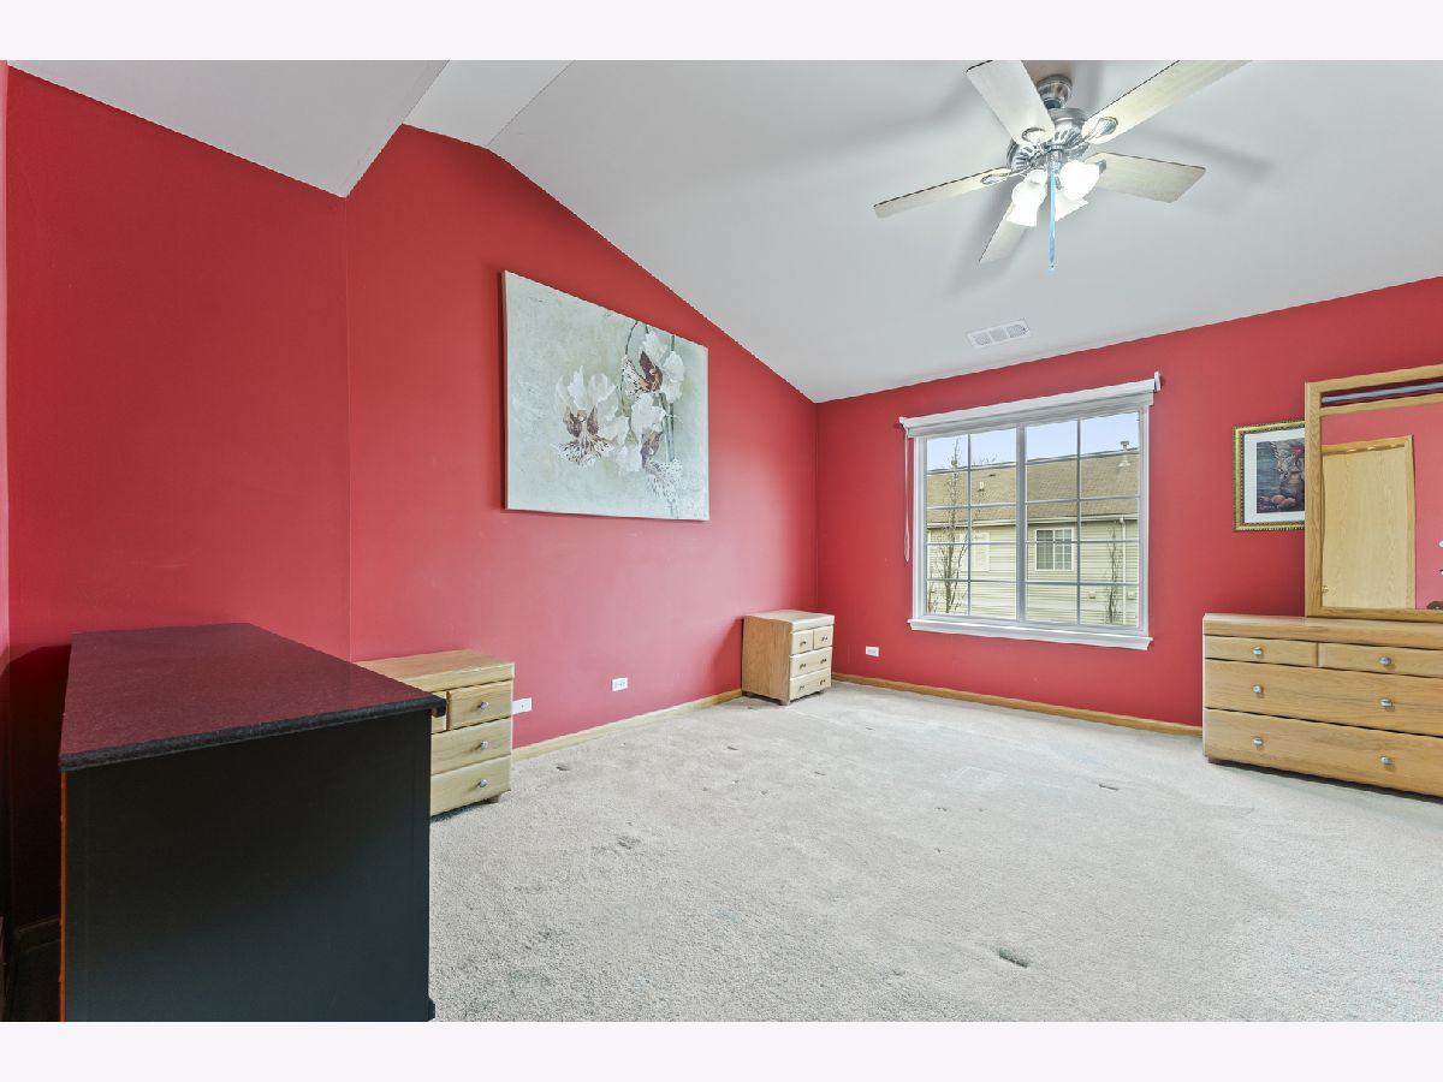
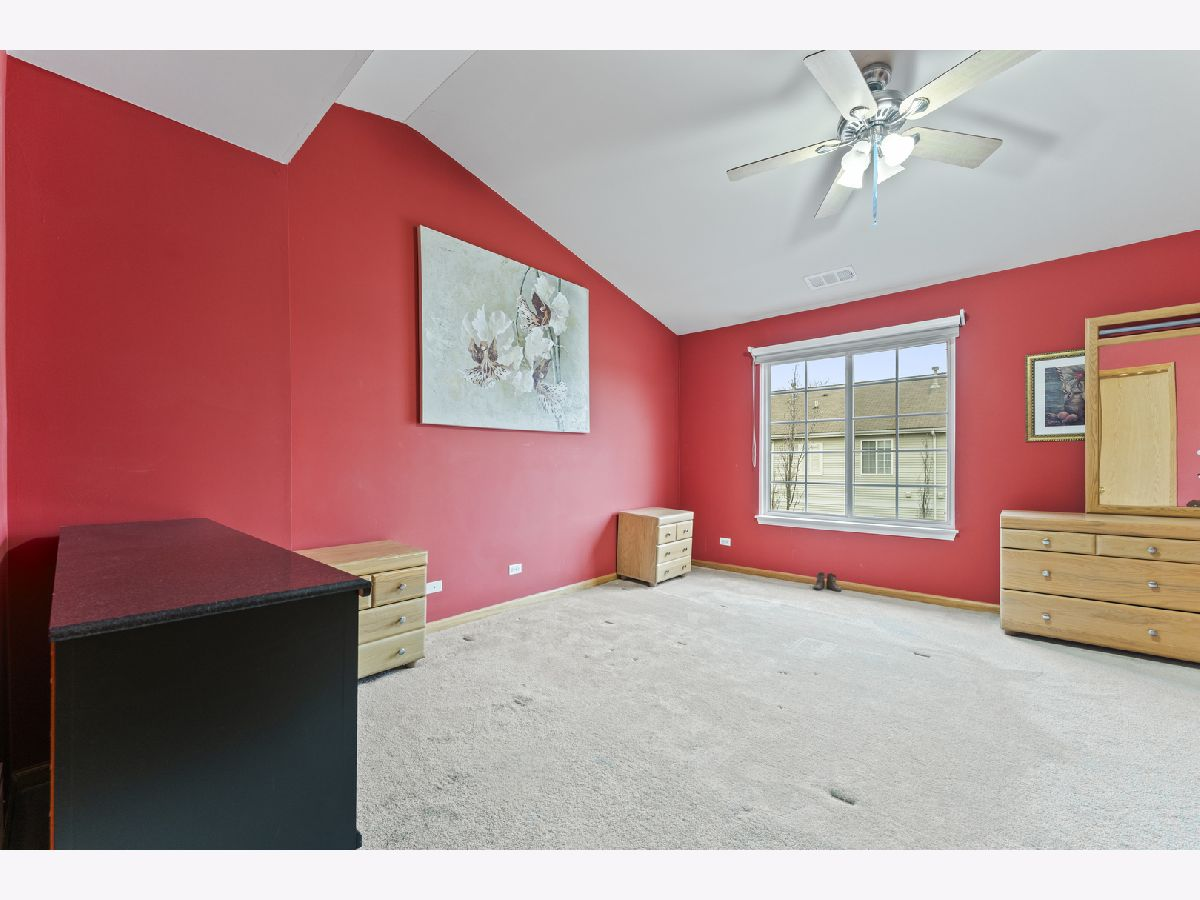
+ boots [813,571,842,593]
